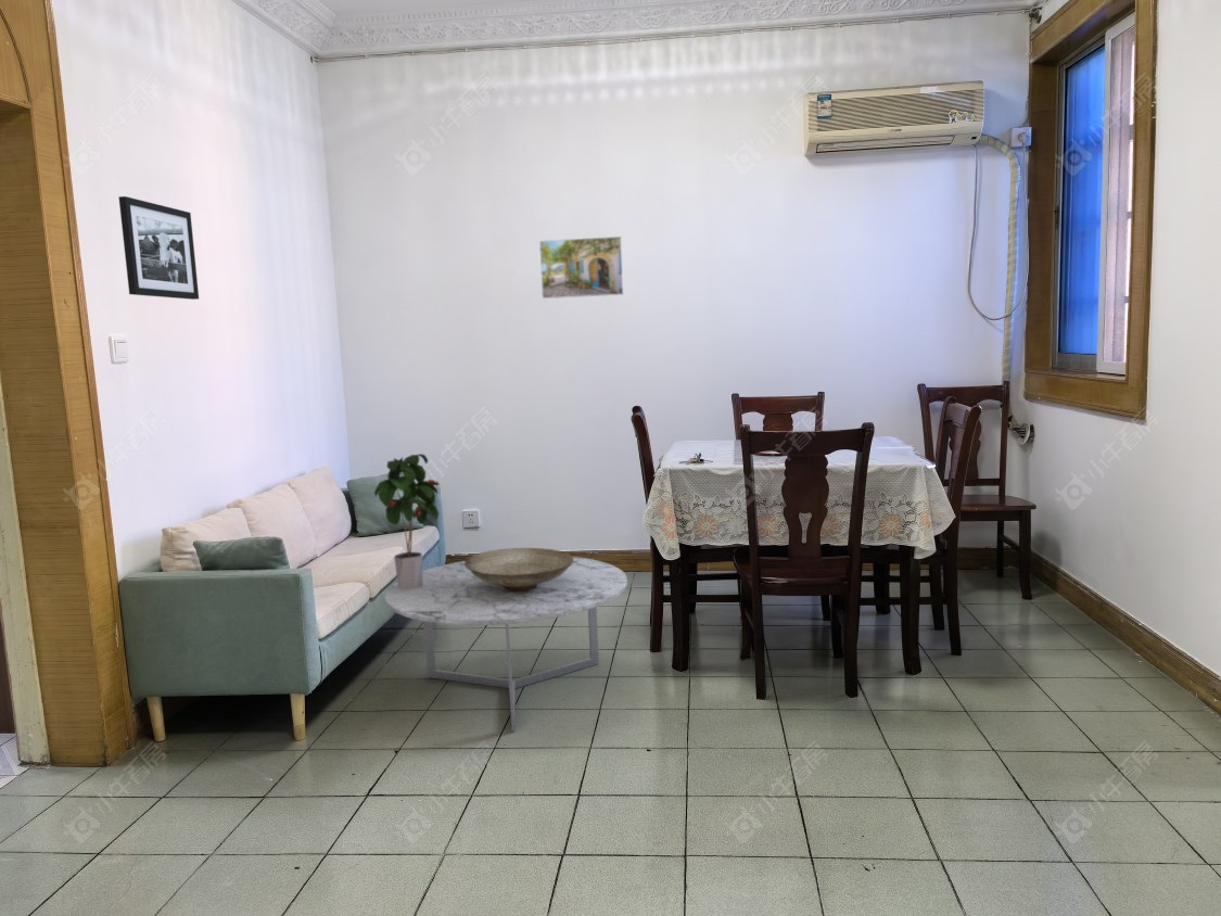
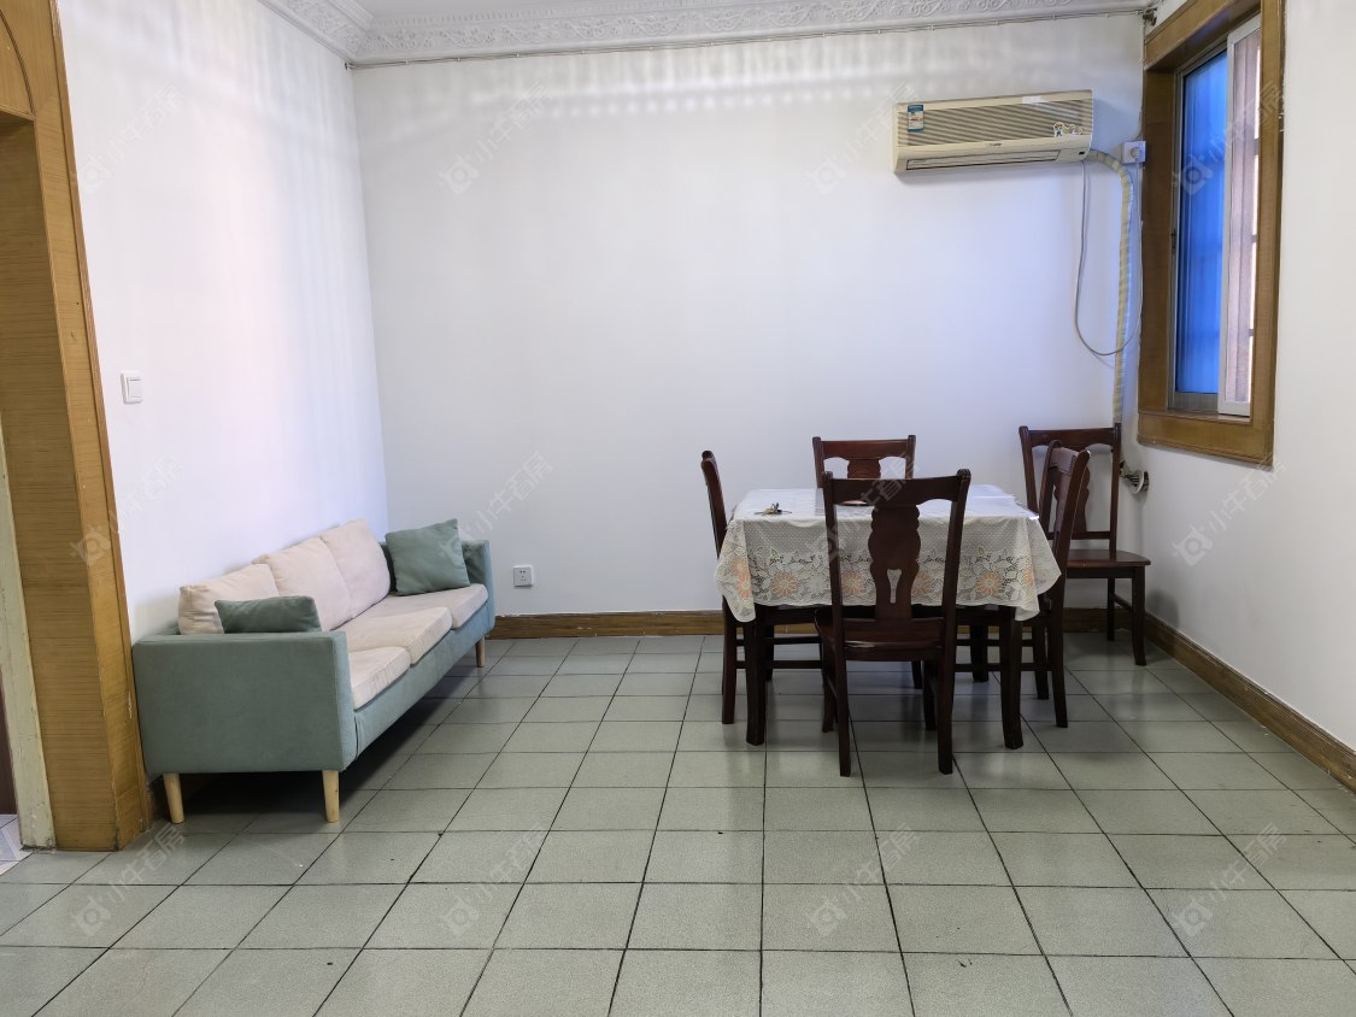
- potted plant [373,453,441,590]
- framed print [538,236,625,300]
- coffee table [384,556,628,733]
- decorative bowl [465,547,573,591]
- picture frame [117,195,200,301]
